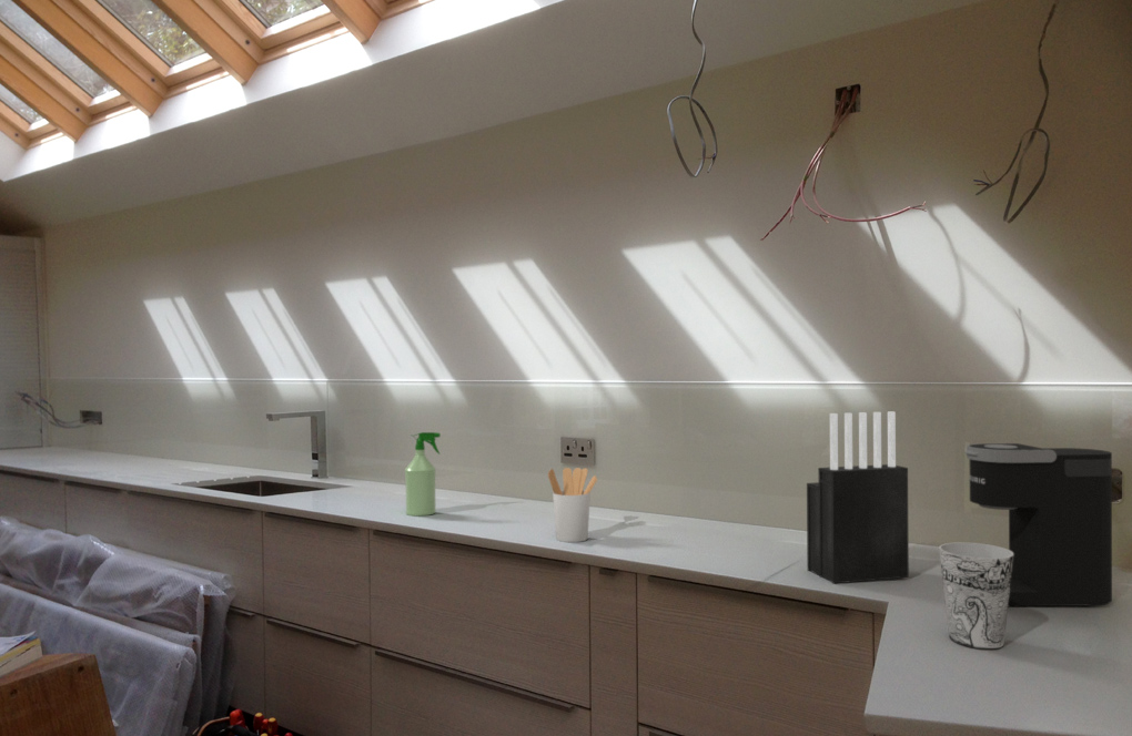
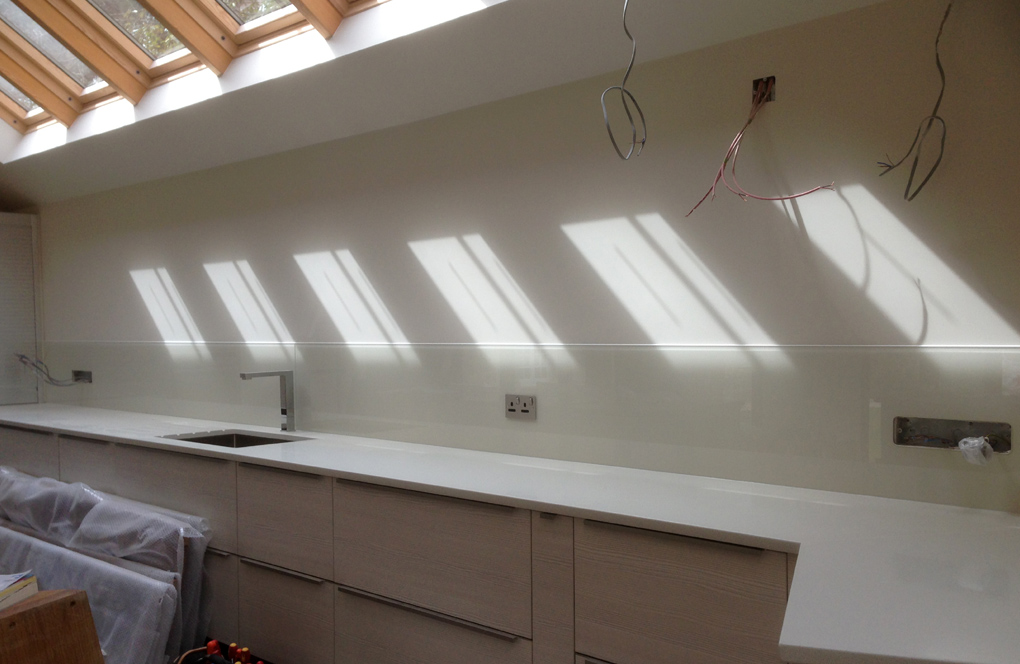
- coffee maker [963,442,1113,607]
- utensil holder [547,467,598,543]
- cup [938,541,1013,650]
- knife block [806,410,910,584]
- spray bottle [404,431,442,517]
